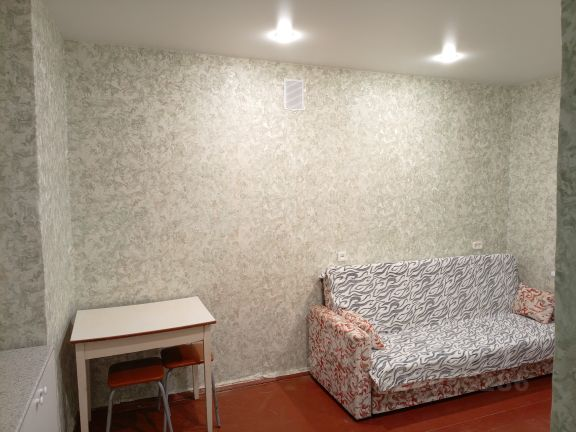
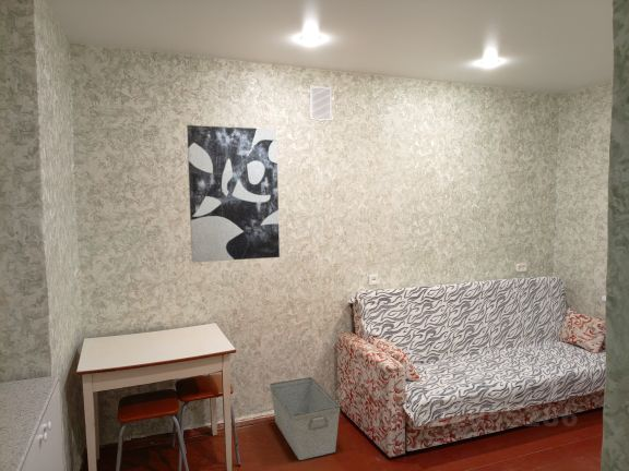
+ wall art [186,124,281,263]
+ storage bin [269,376,341,461]
